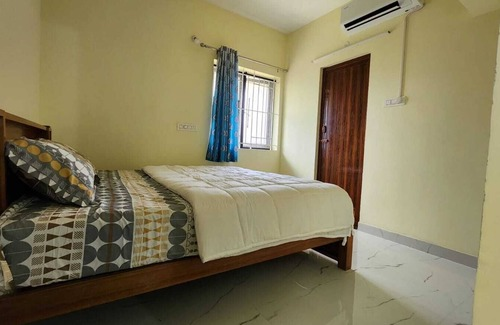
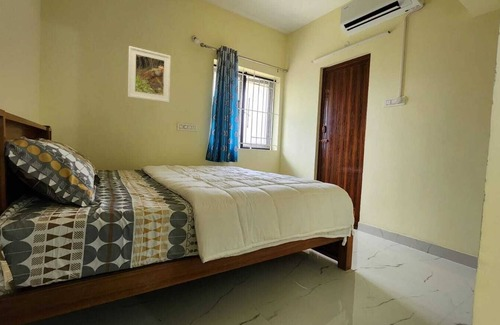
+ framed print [127,45,172,104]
